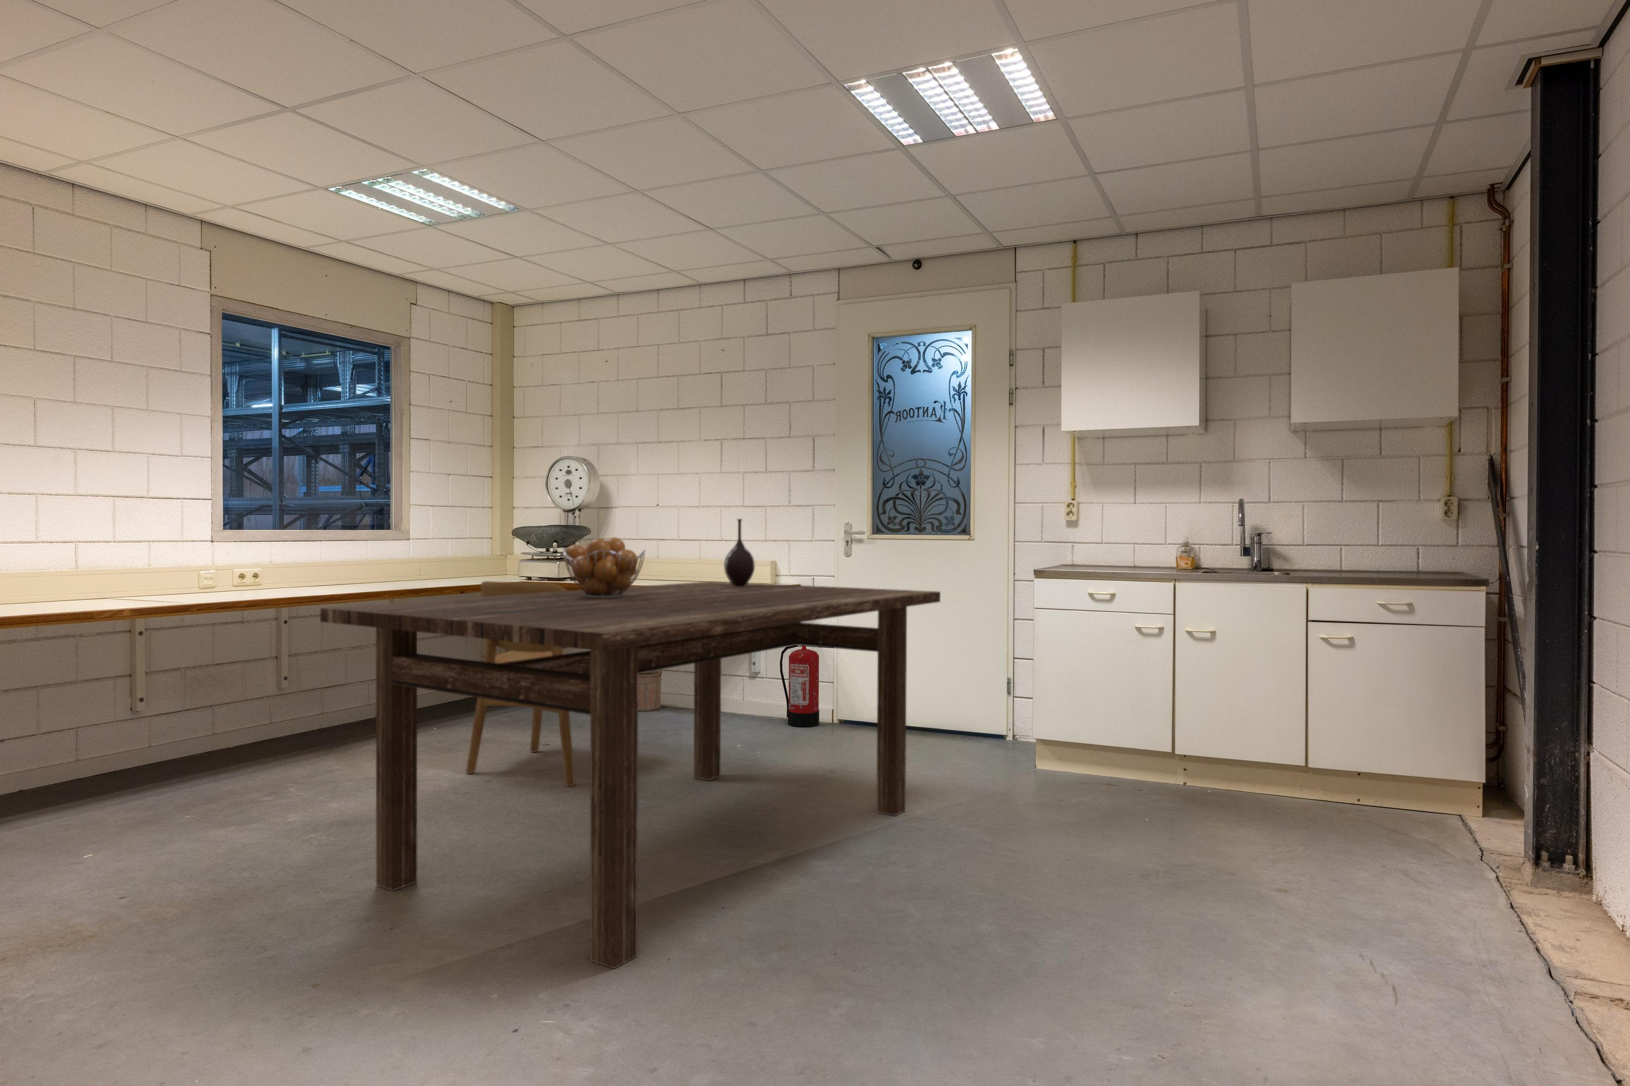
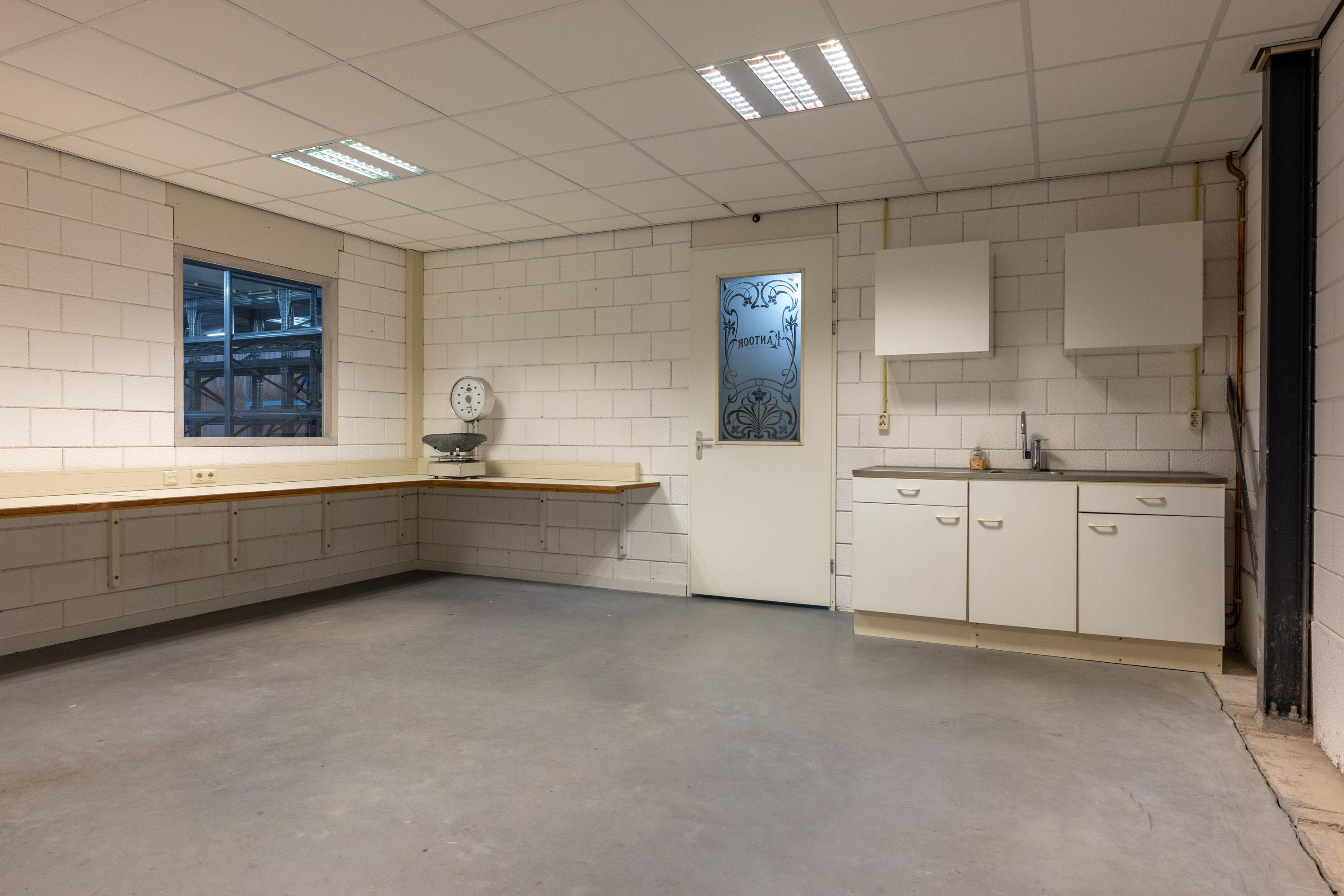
- fire extinguisher [779,645,822,728]
- dining table [319,581,941,970]
- dining chair [465,581,575,787]
- fruit basket [562,537,646,598]
- bucket [638,669,663,711]
- vase [723,519,756,587]
